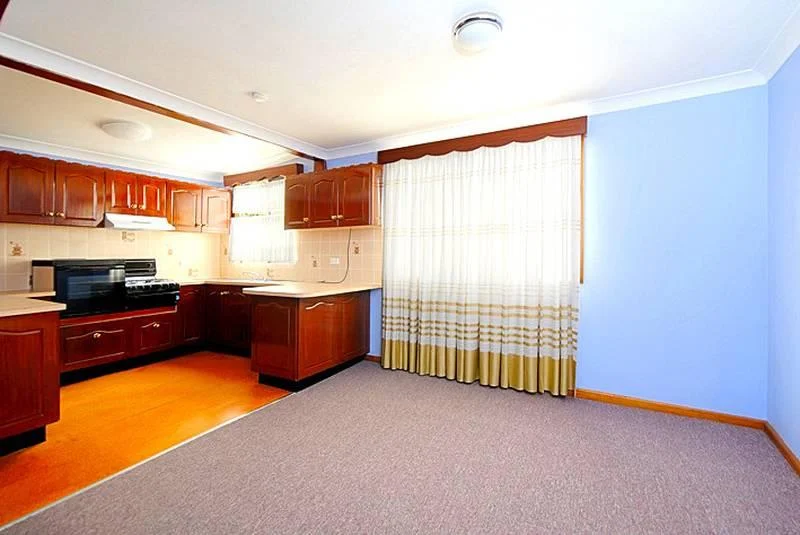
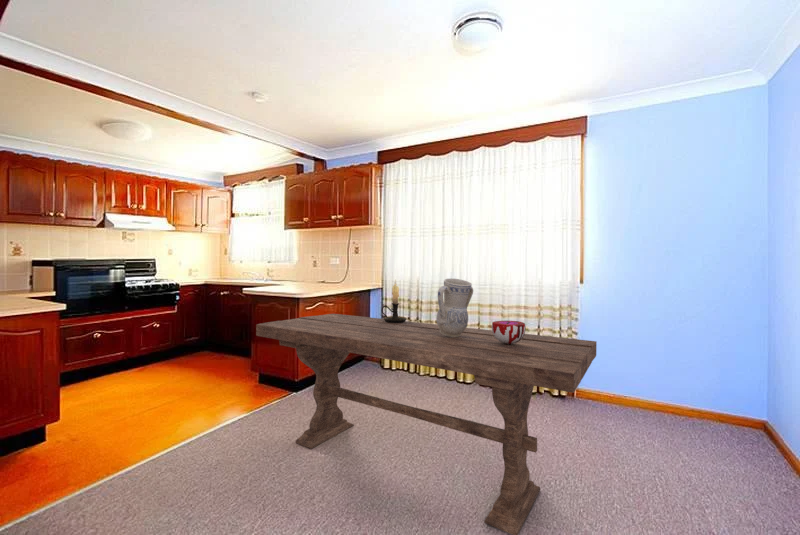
+ dining table [255,313,598,535]
+ vase [435,277,474,337]
+ decorative bowl [491,320,527,344]
+ candle holder [380,279,407,323]
